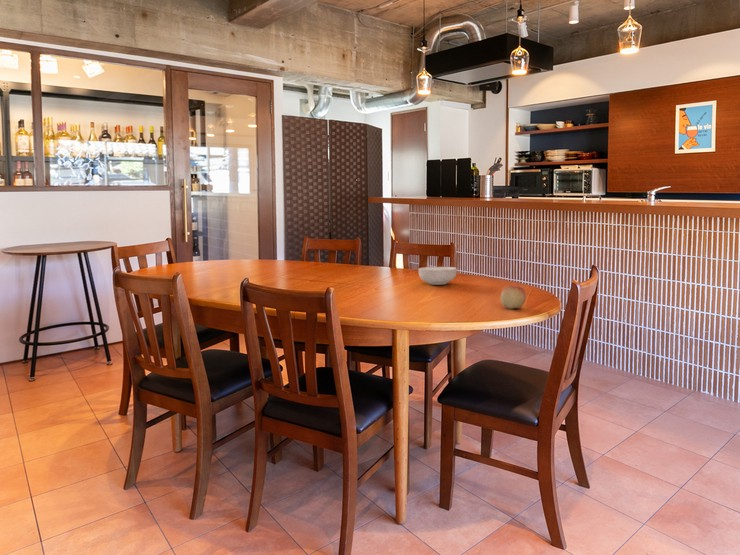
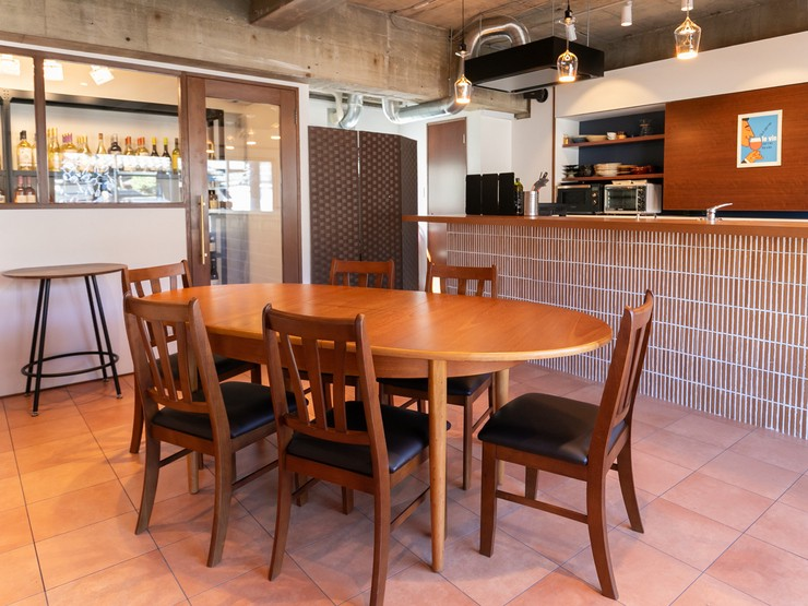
- cereal bowl [418,266,457,286]
- fruit [500,285,527,310]
